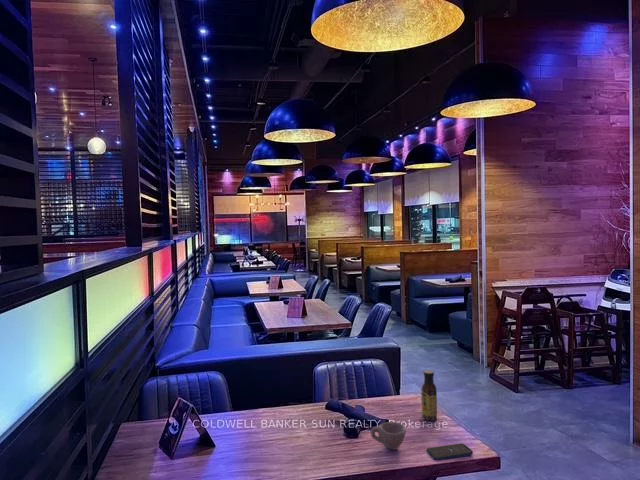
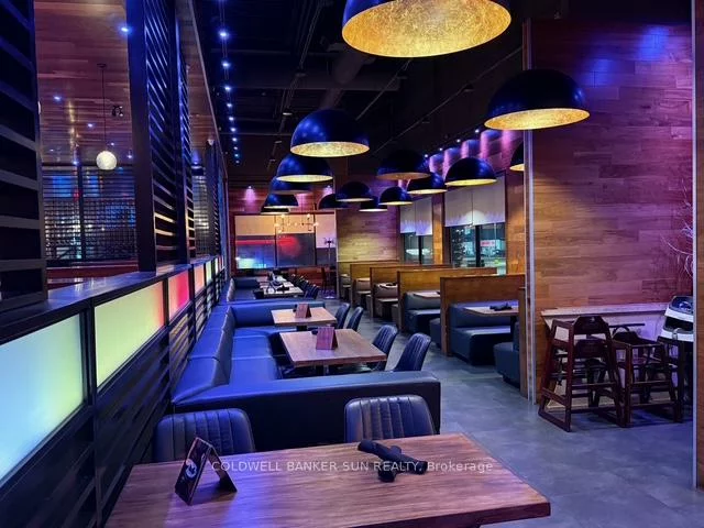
- sauce bottle [420,369,438,422]
- smartphone [426,442,474,461]
- cup [370,421,407,451]
